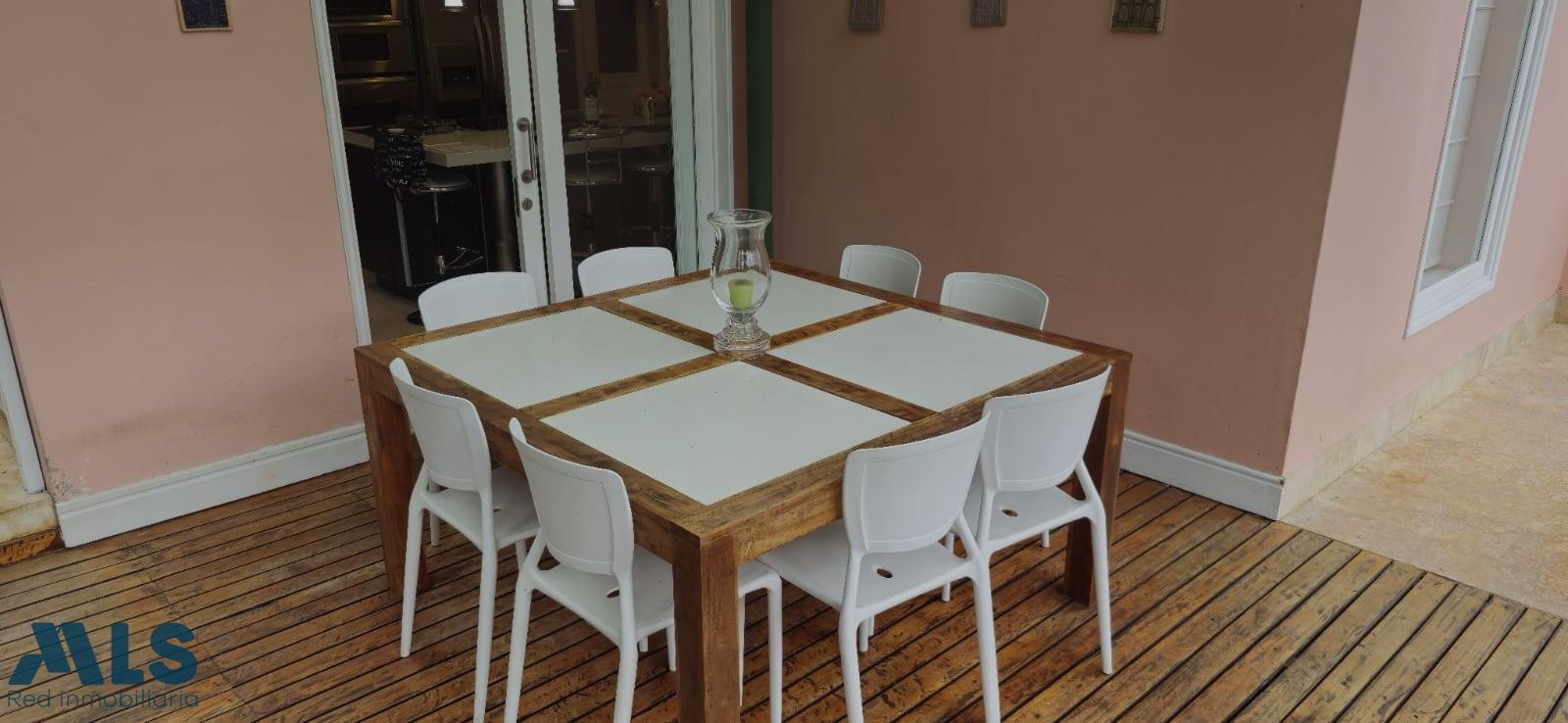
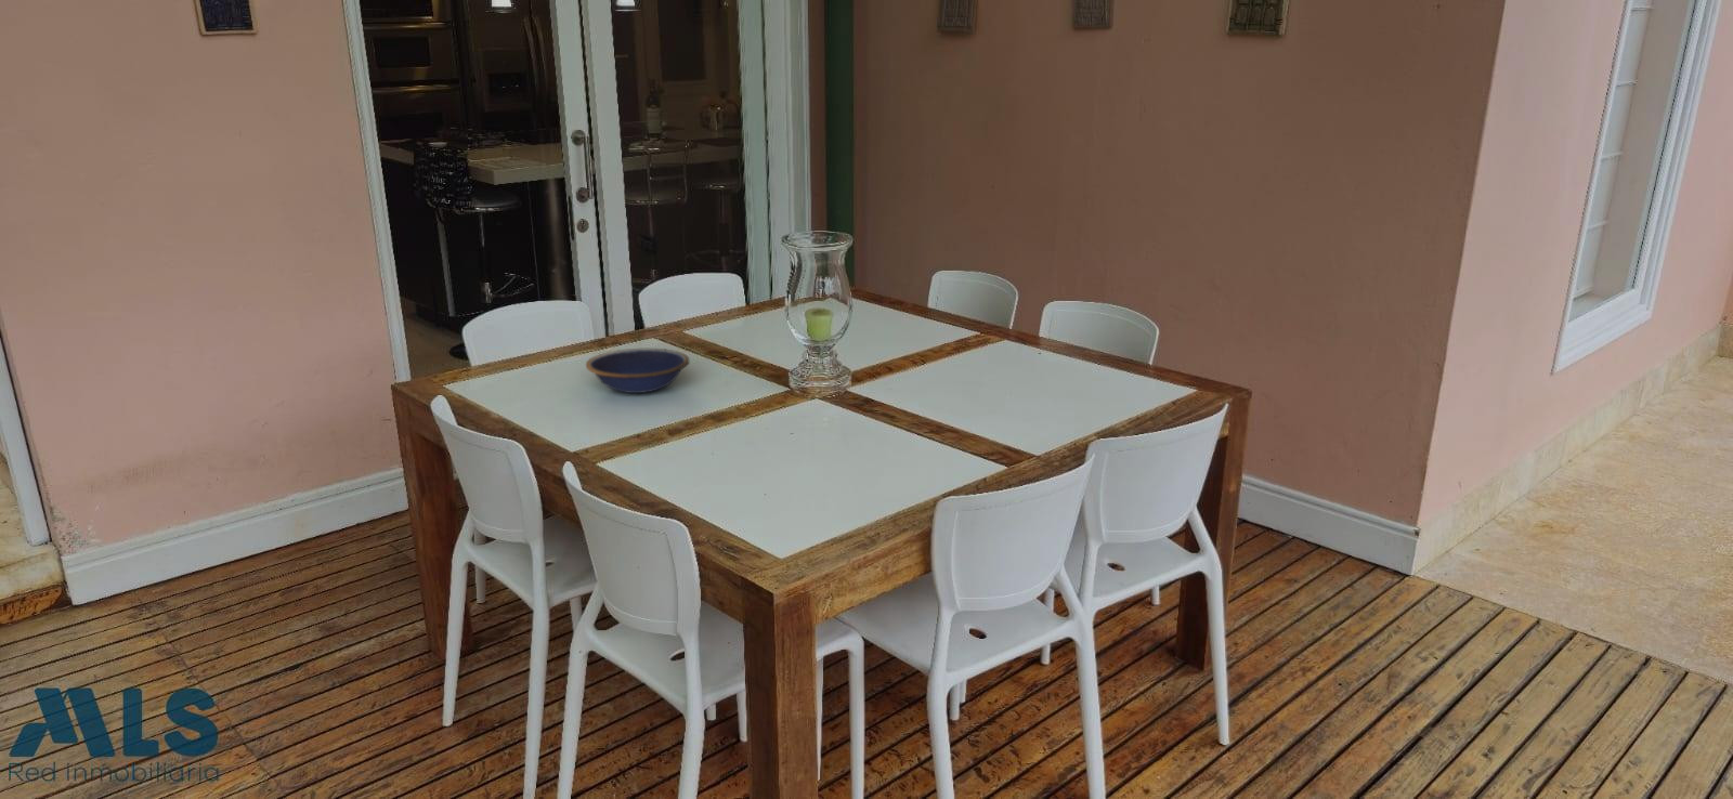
+ bowl [585,347,690,395]
